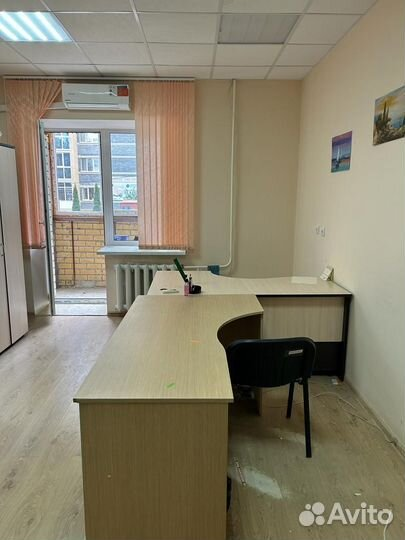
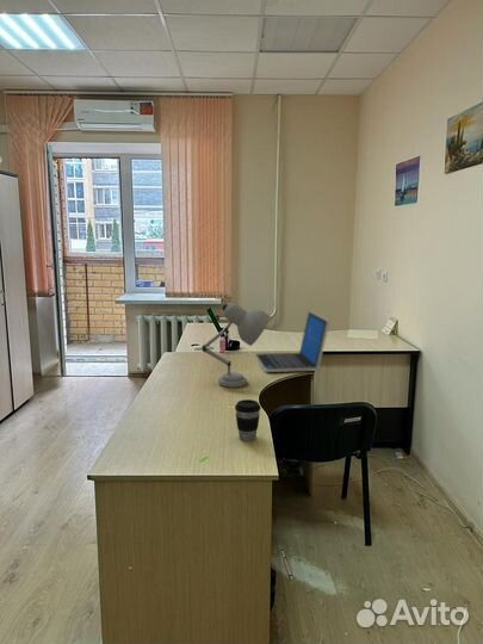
+ coffee cup [234,398,261,442]
+ laptop [254,310,330,373]
+ desk lamp [200,302,272,389]
